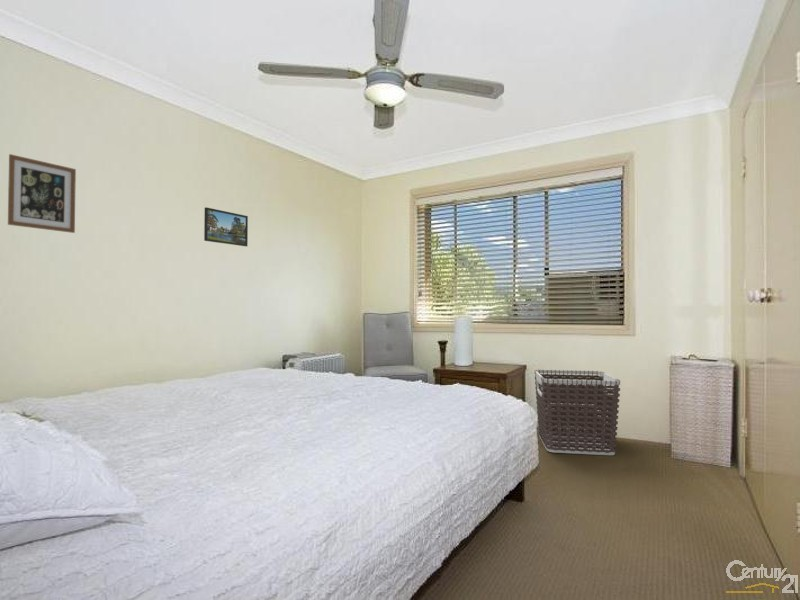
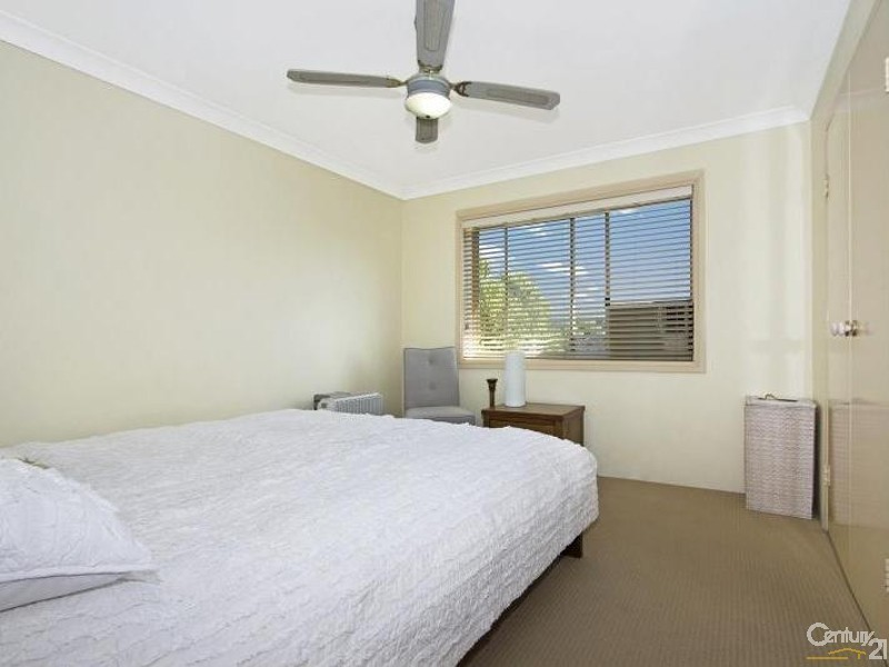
- wall art [7,153,77,234]
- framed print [203,206,249,248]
- clothes hamper [534,369,621,456]
